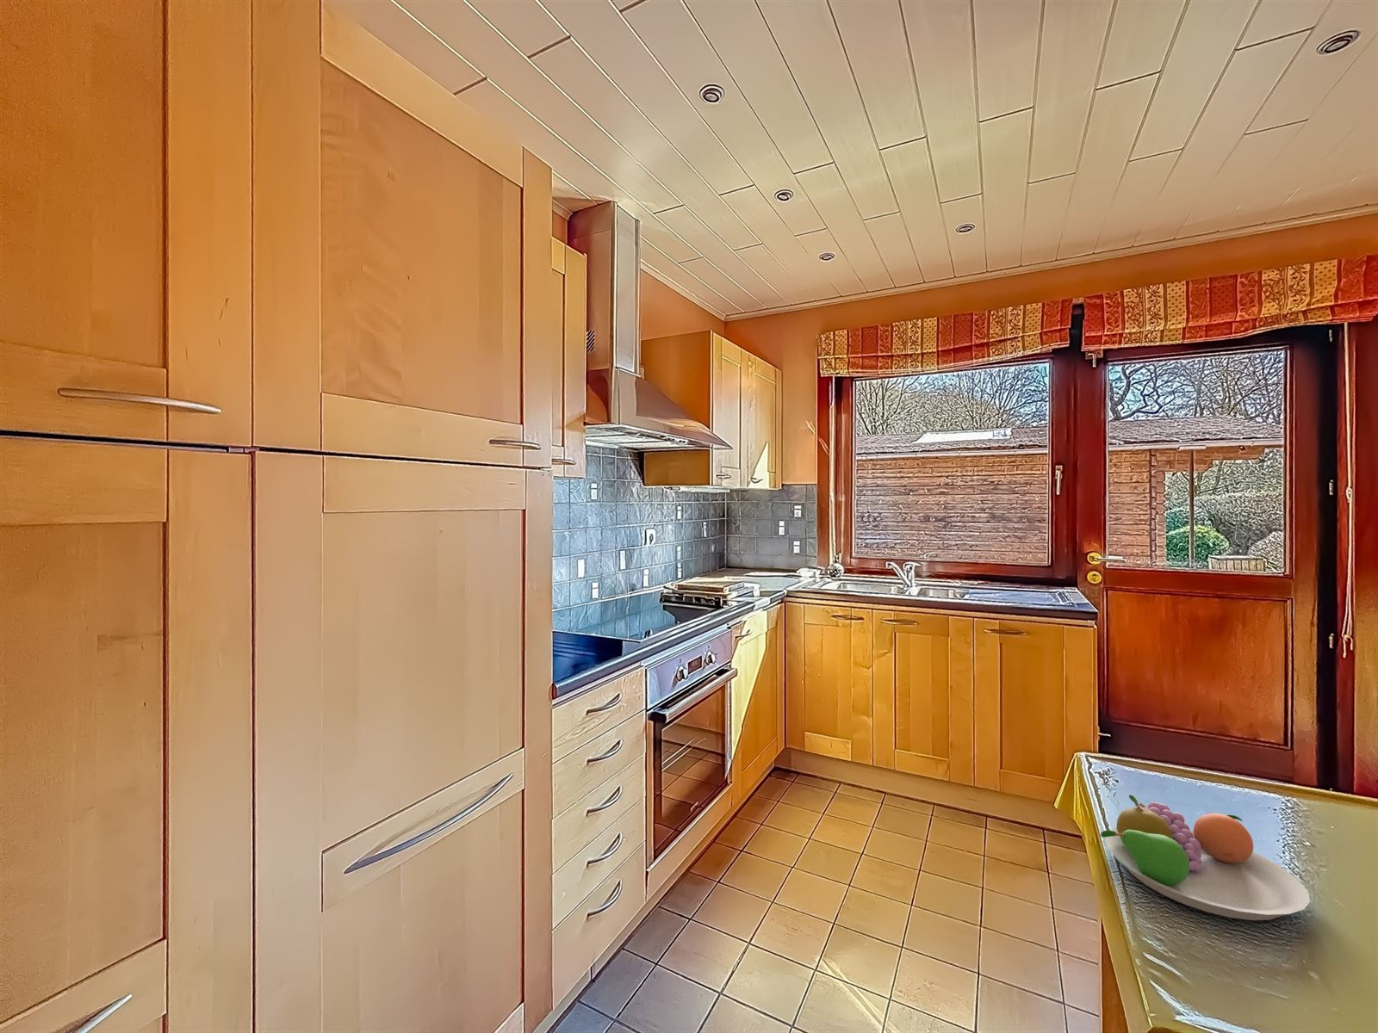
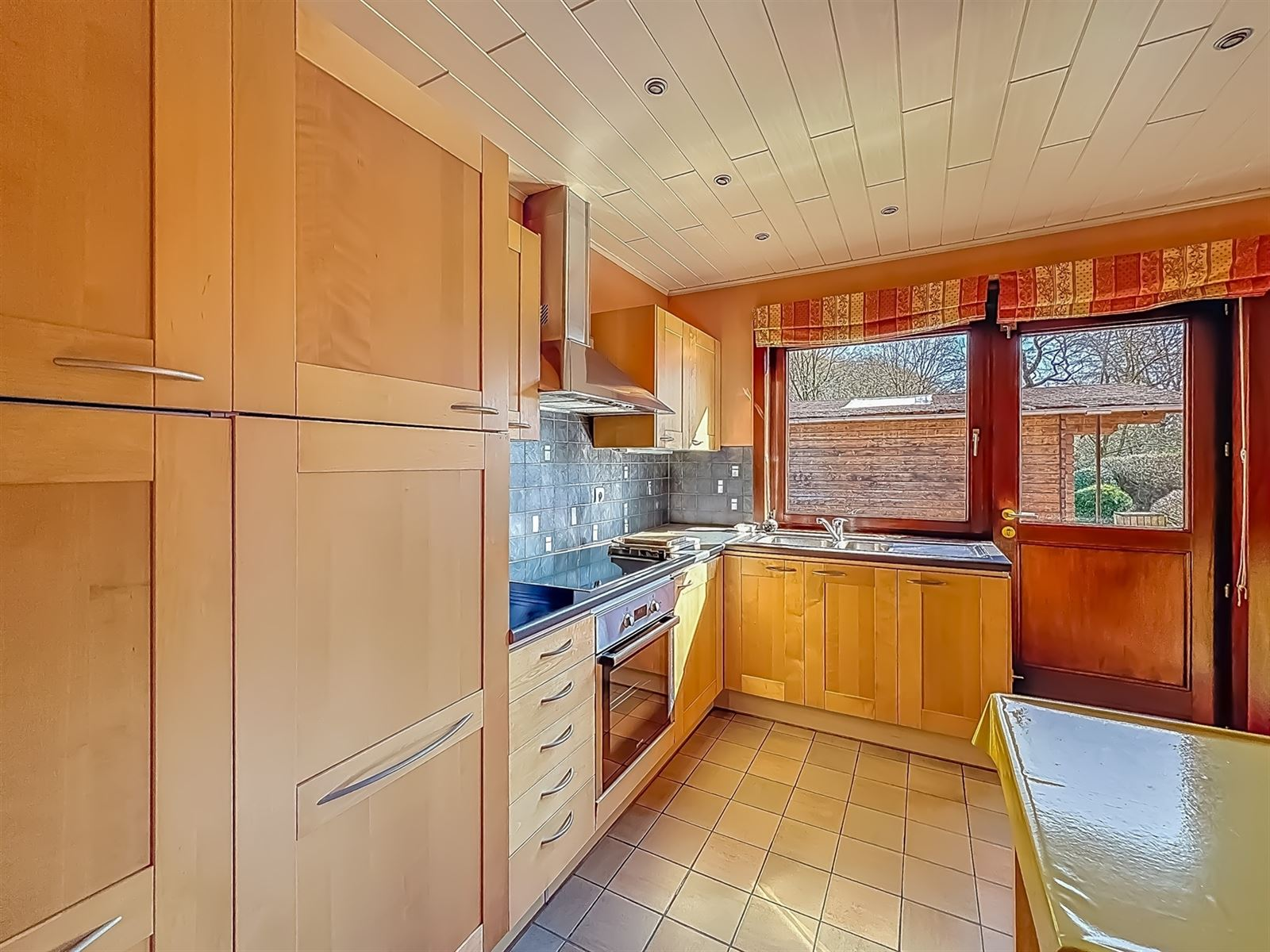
- fruit bowl [1100,794,1311,921]
